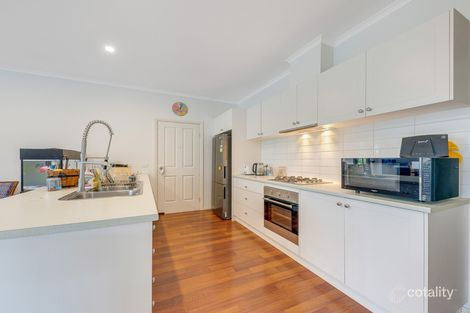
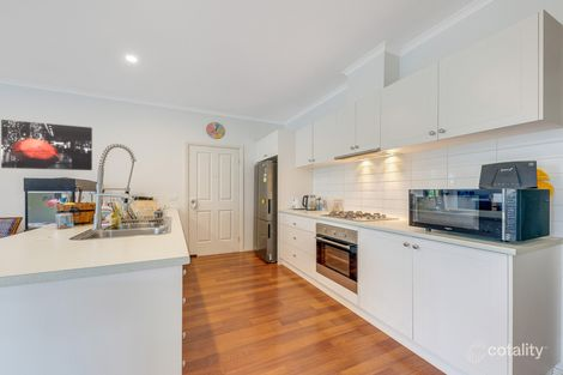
+ wall art [0,119,93,171]
